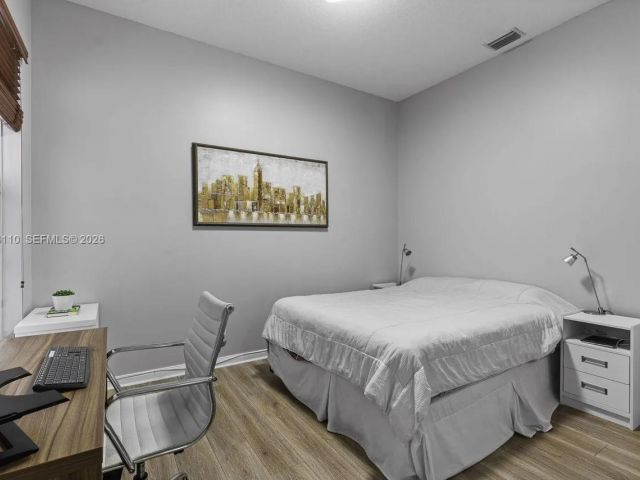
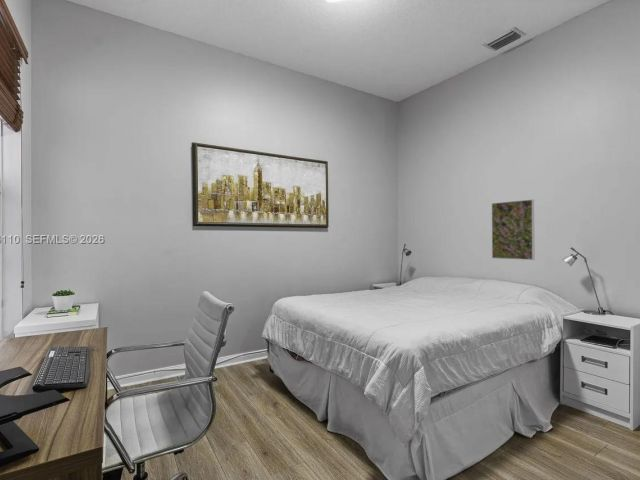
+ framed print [491,198,535,261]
